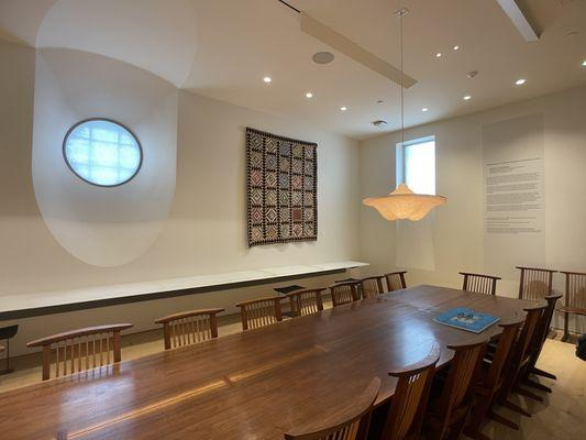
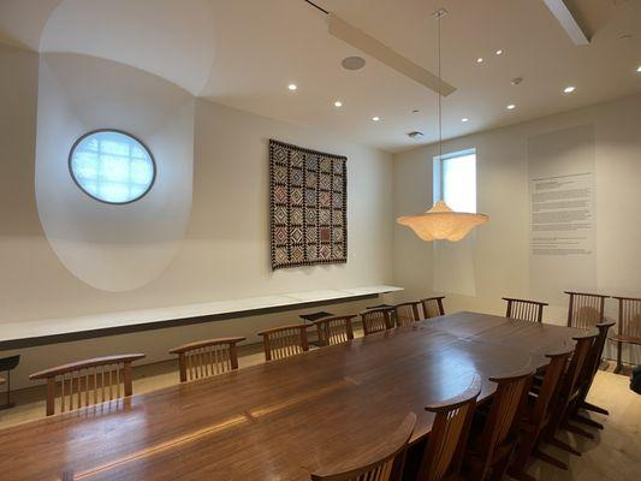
- board game [433,306,500,333]
